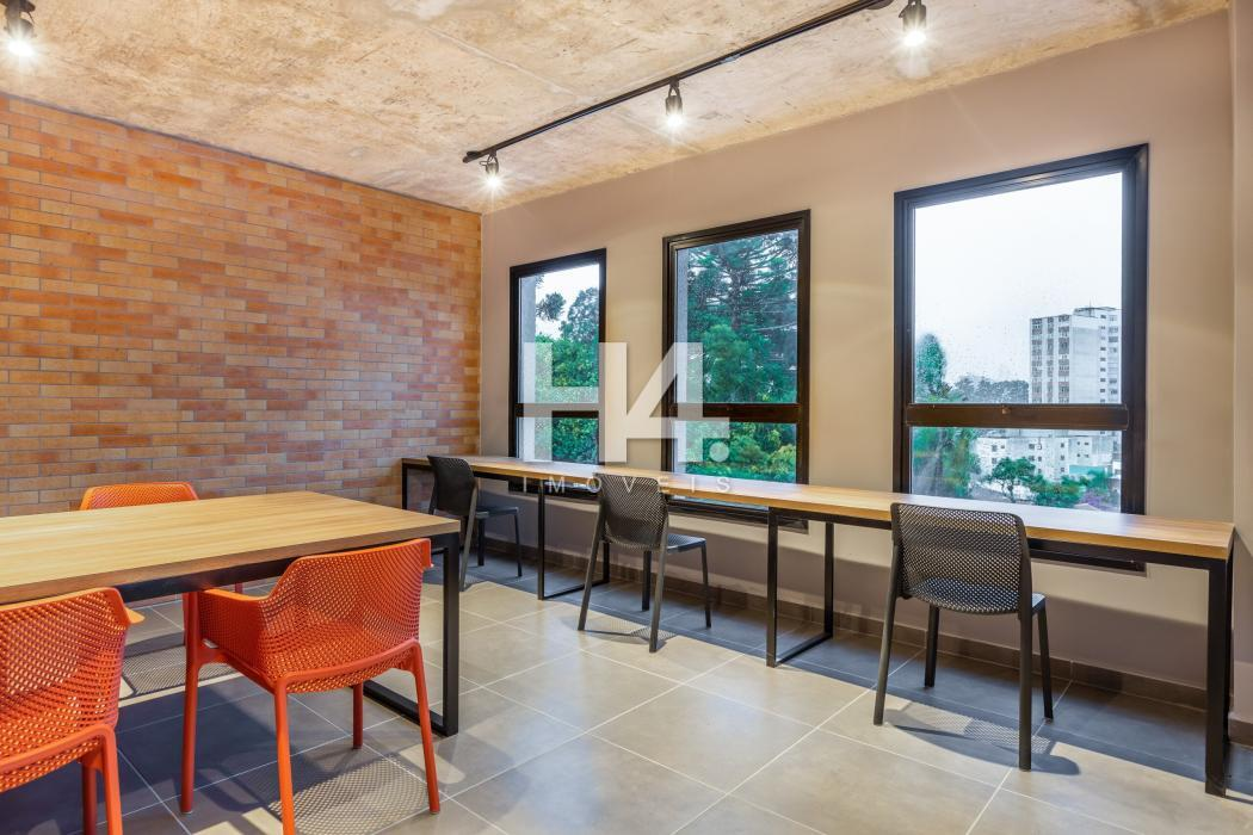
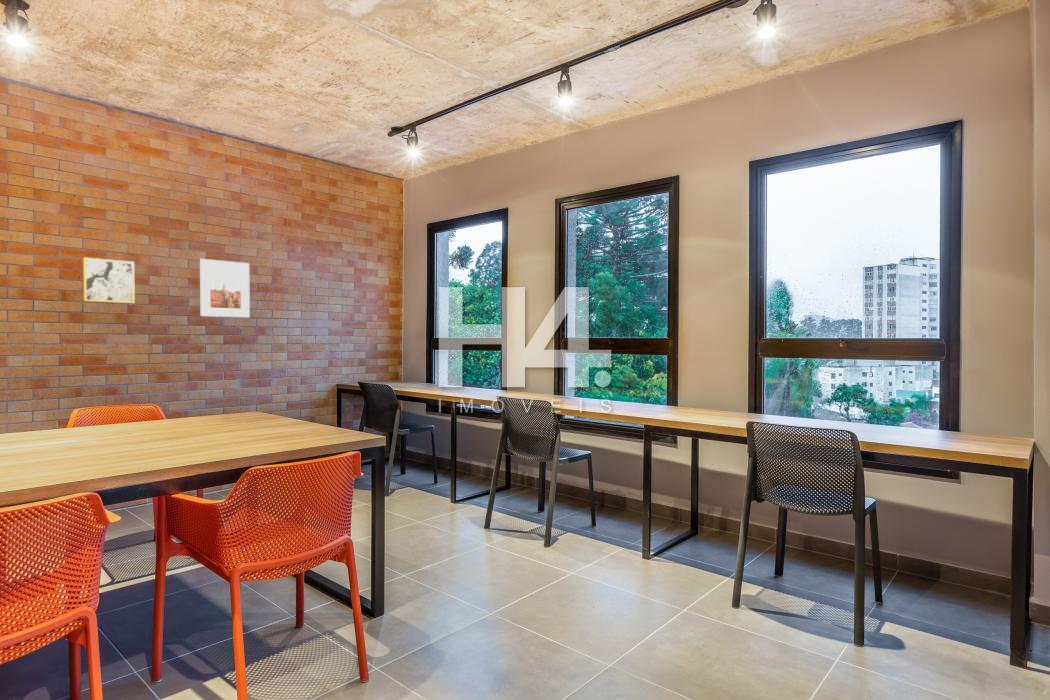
+ wall art [82,257,136,304]
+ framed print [199,258,251,318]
